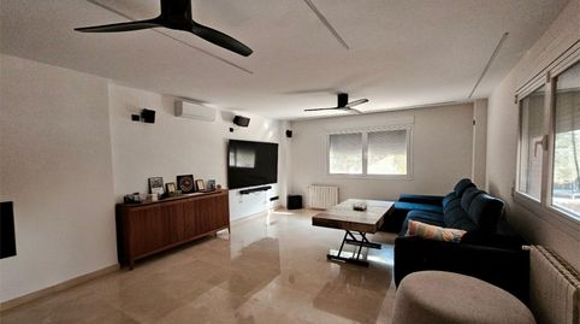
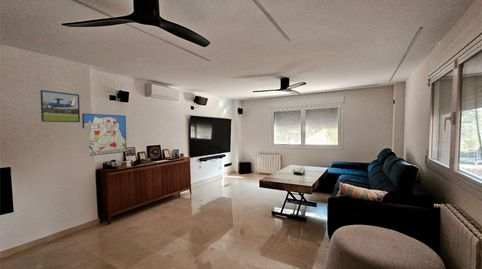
+ wall art [81,112,127,157]
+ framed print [39,89,81,123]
